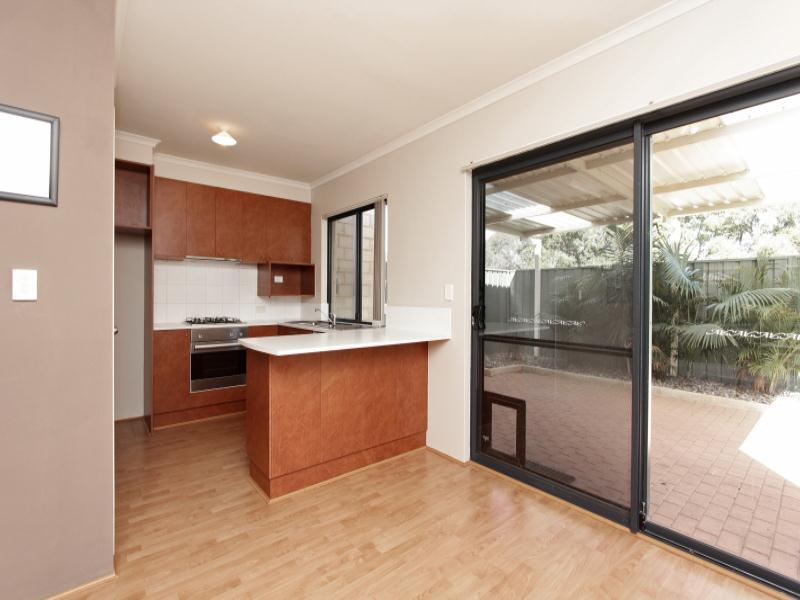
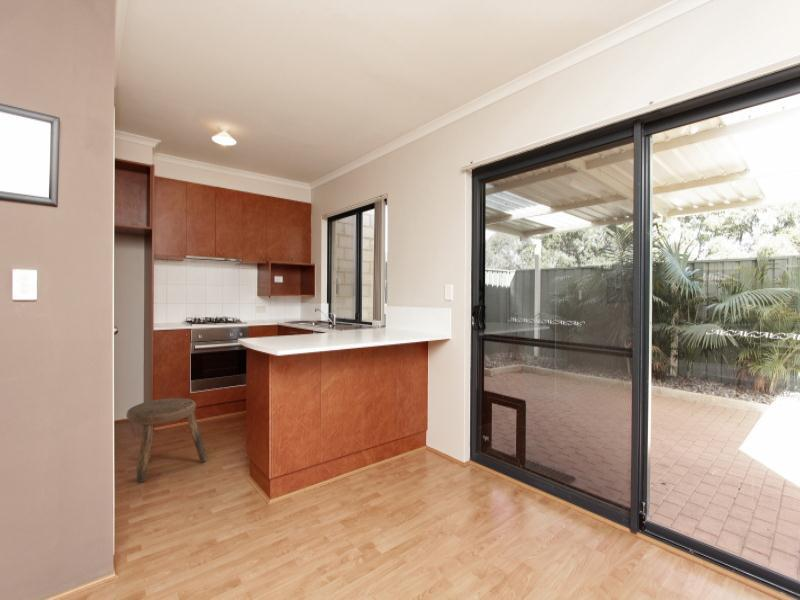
+ stool [125,397,209,483]
